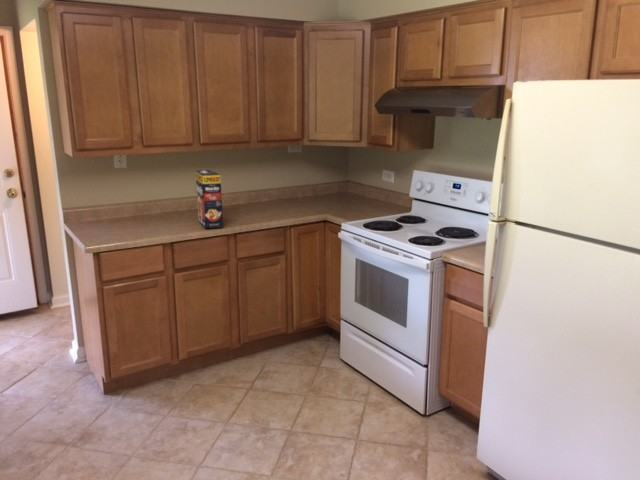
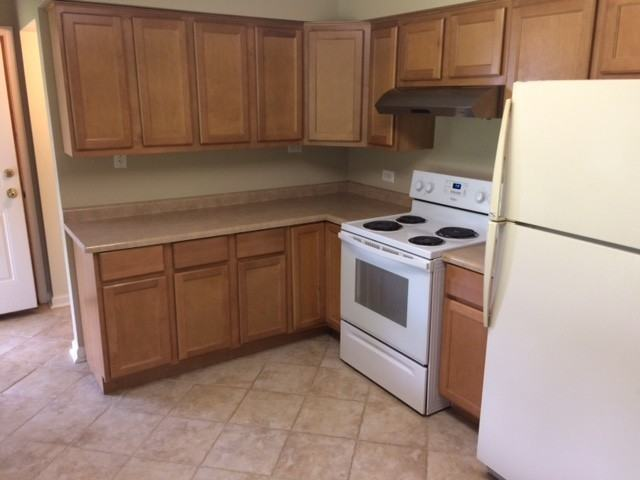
- cereal box [195,169,224,229]
